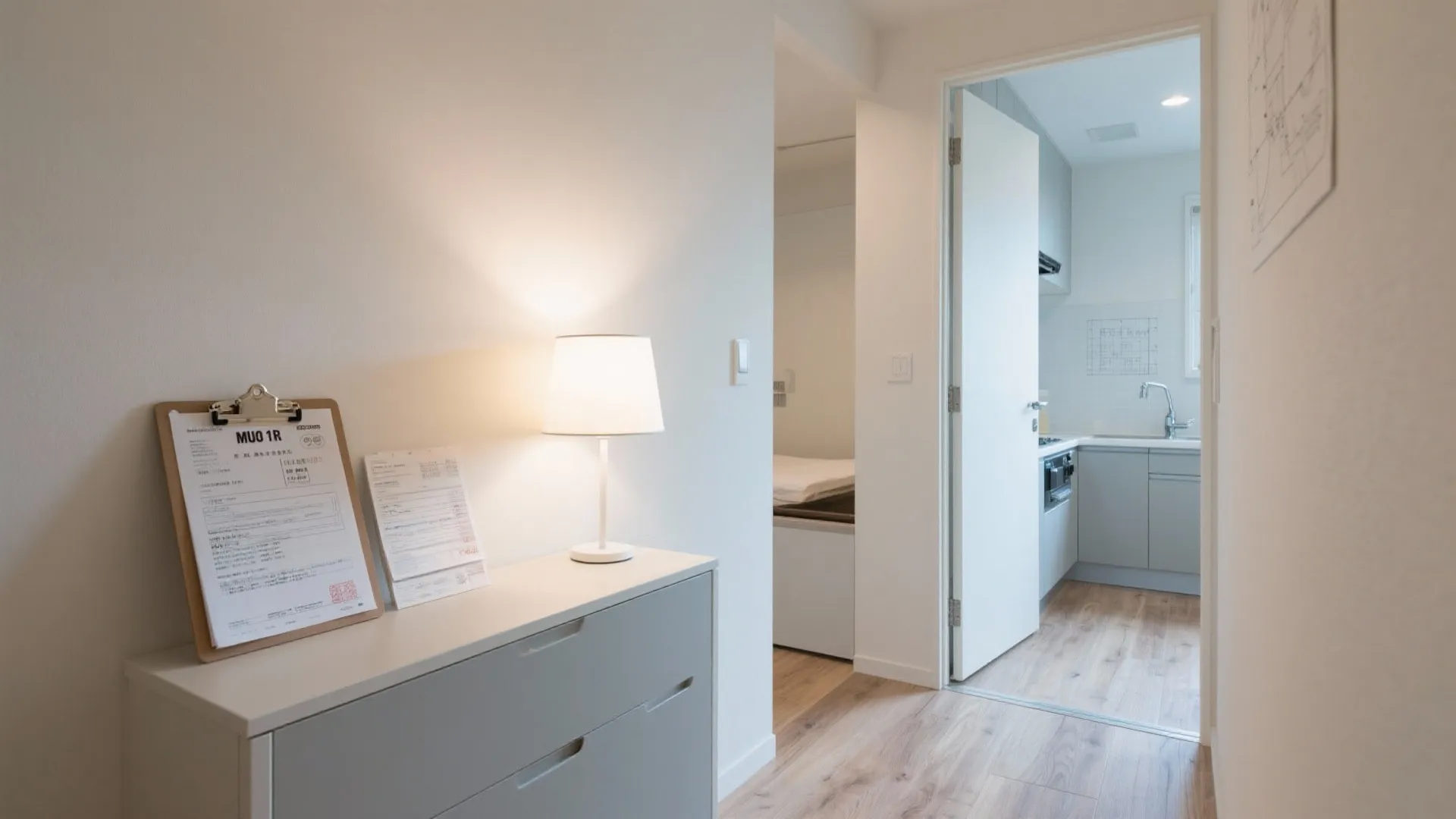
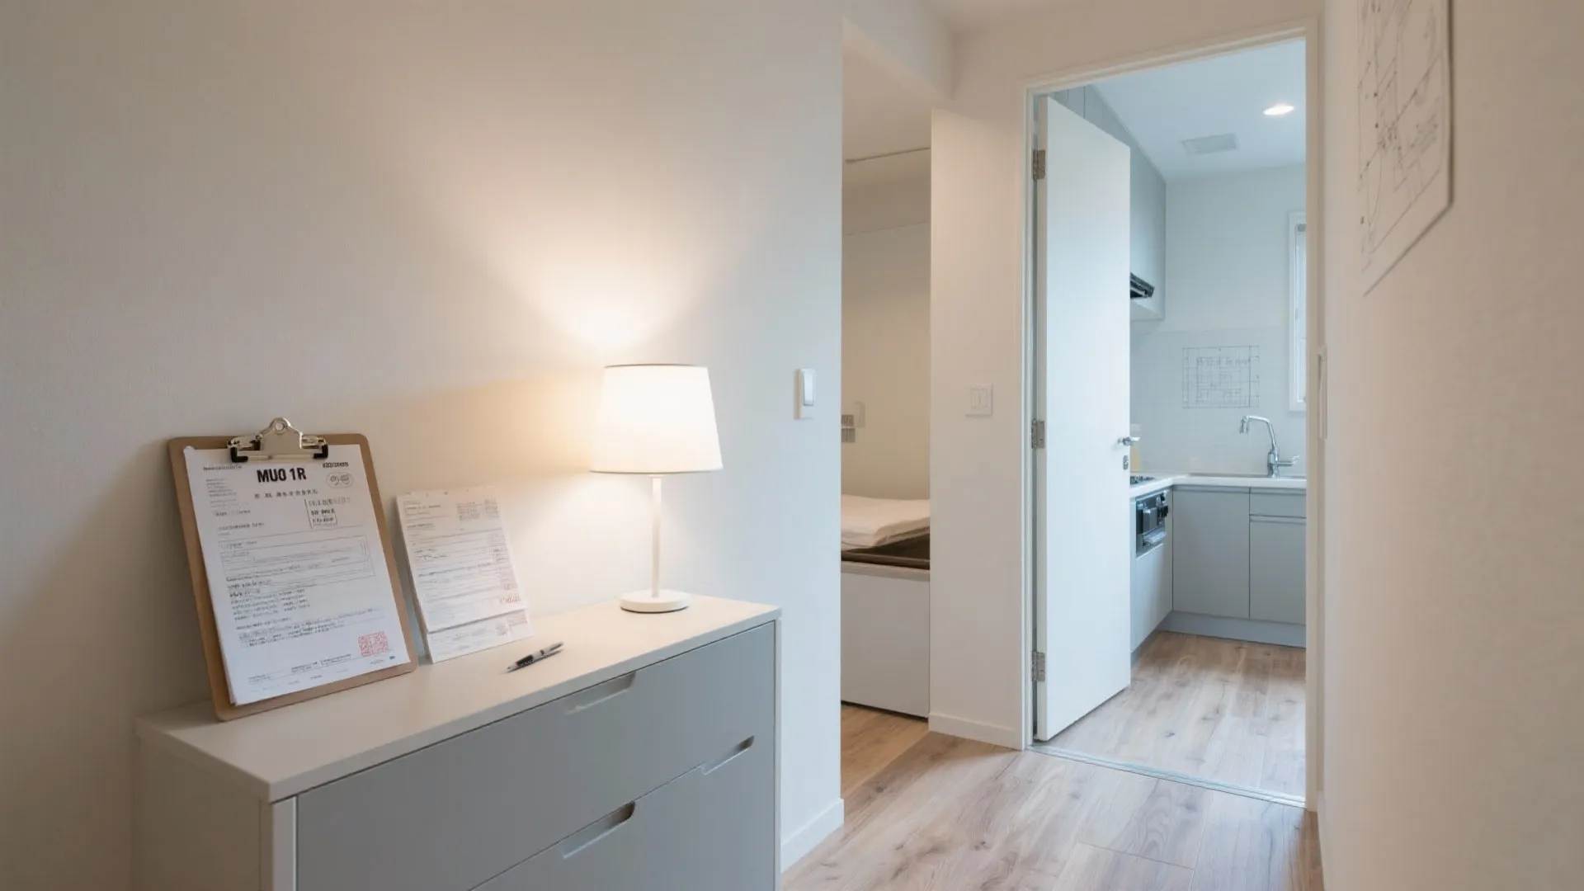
+ pen [507,641,565,670]
